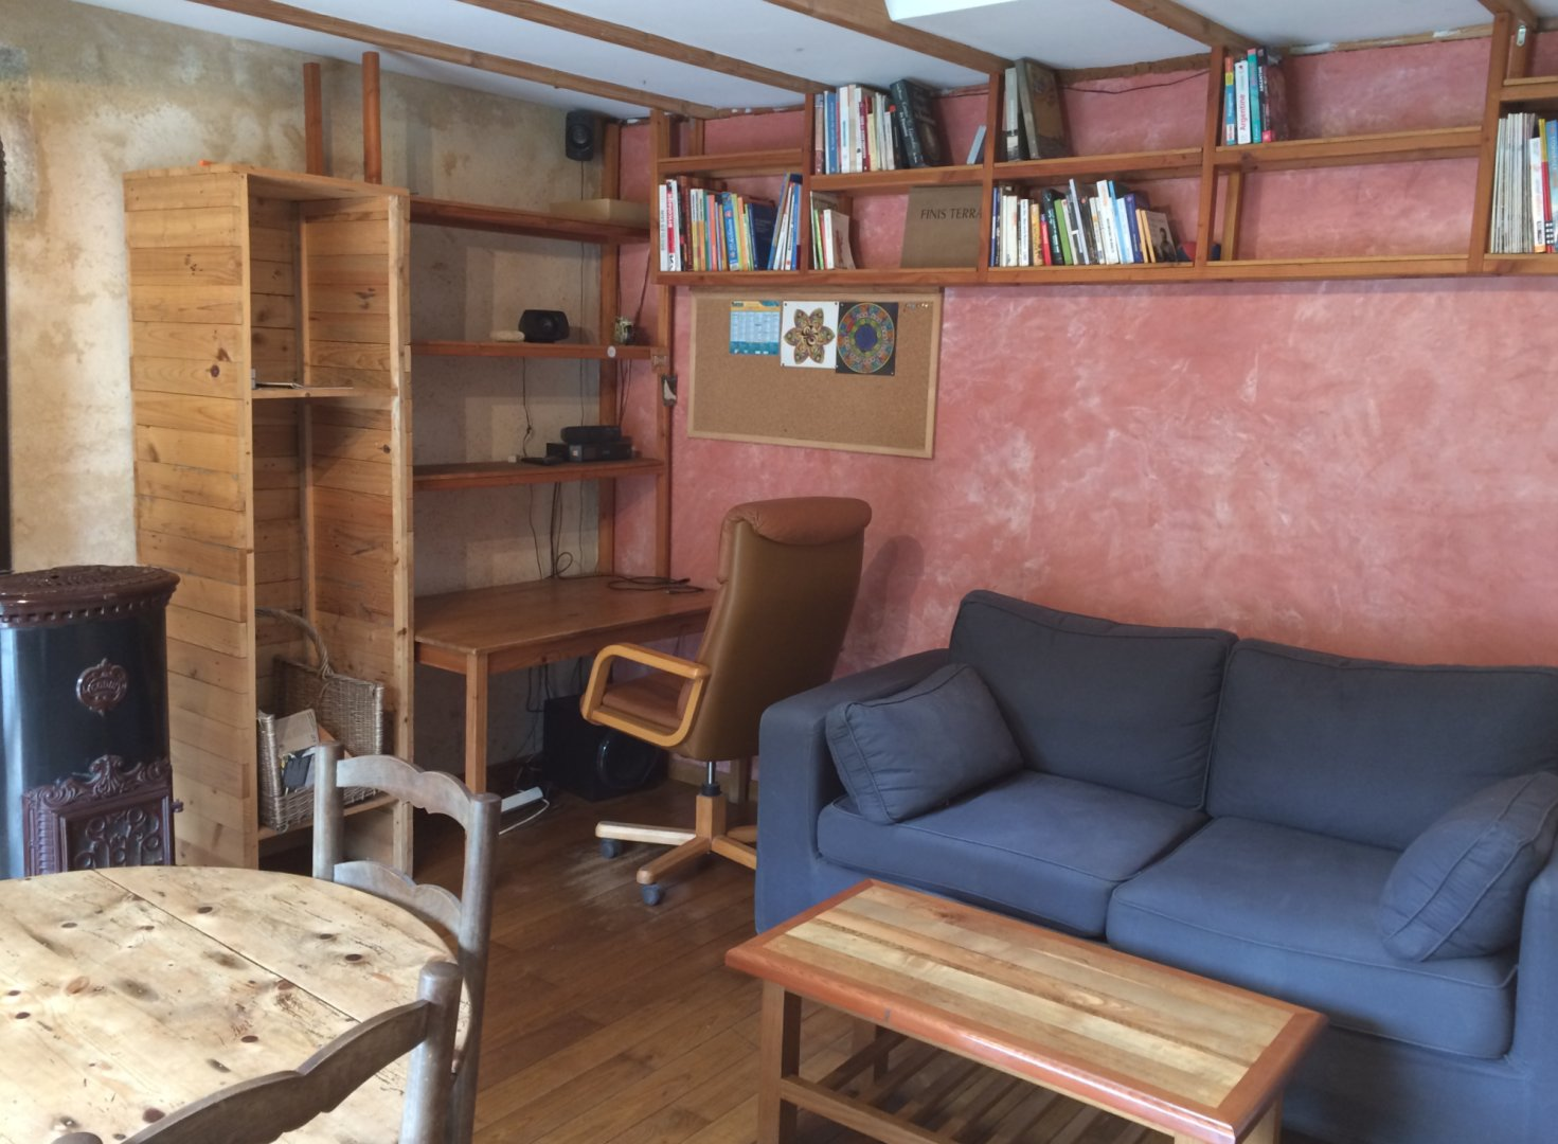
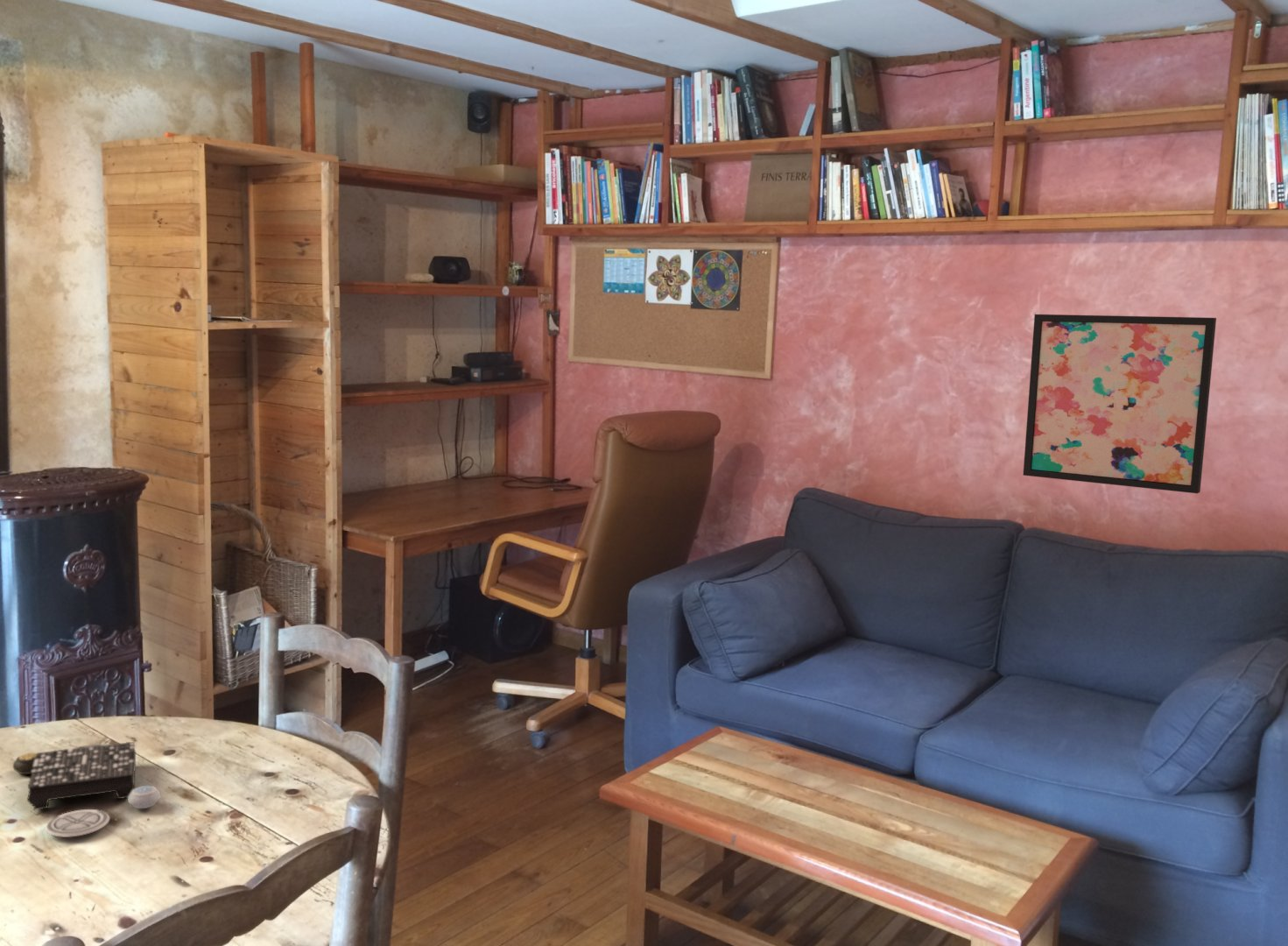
+ wall art [1023,314,1217,494]
+ board game [12,741,162,838]
